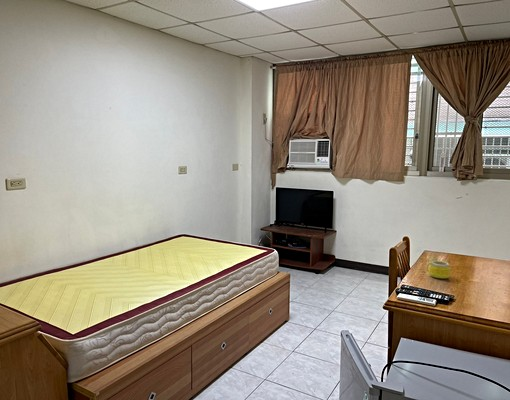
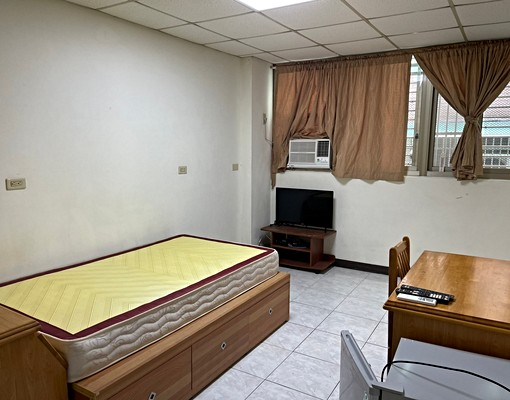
- mug [425,253,451,280]
